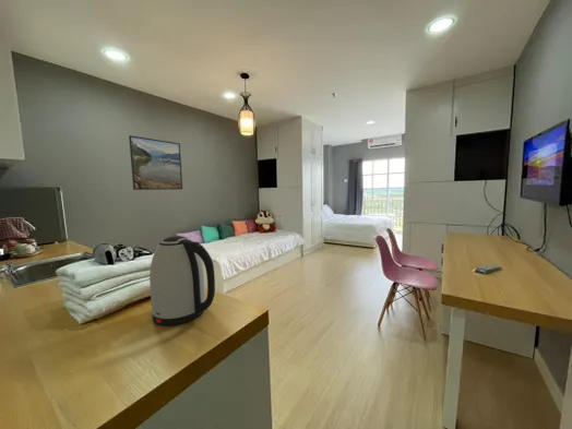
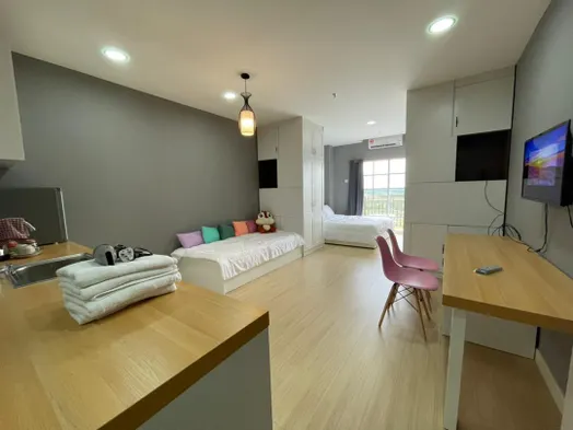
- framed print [128,134,183,191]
- kettle [148,235,216,326]
